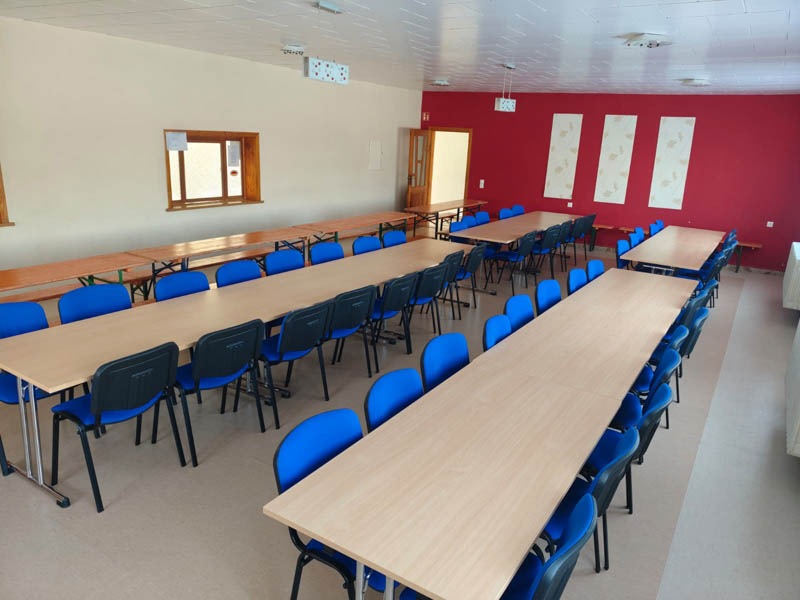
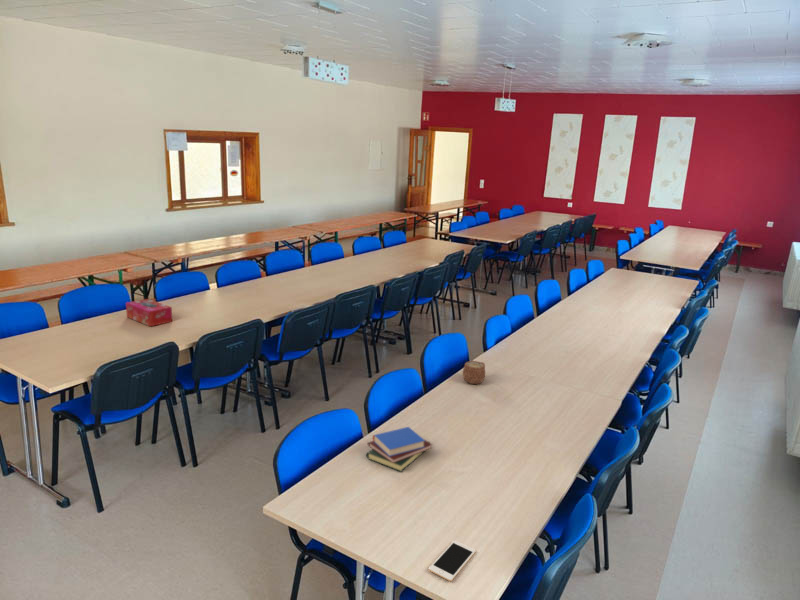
+ mug [462,360,486,385]
+ tissue box [125,298,173,327]
+ cell phone [428,539,476,582]
+ book [365,426,433,473]
